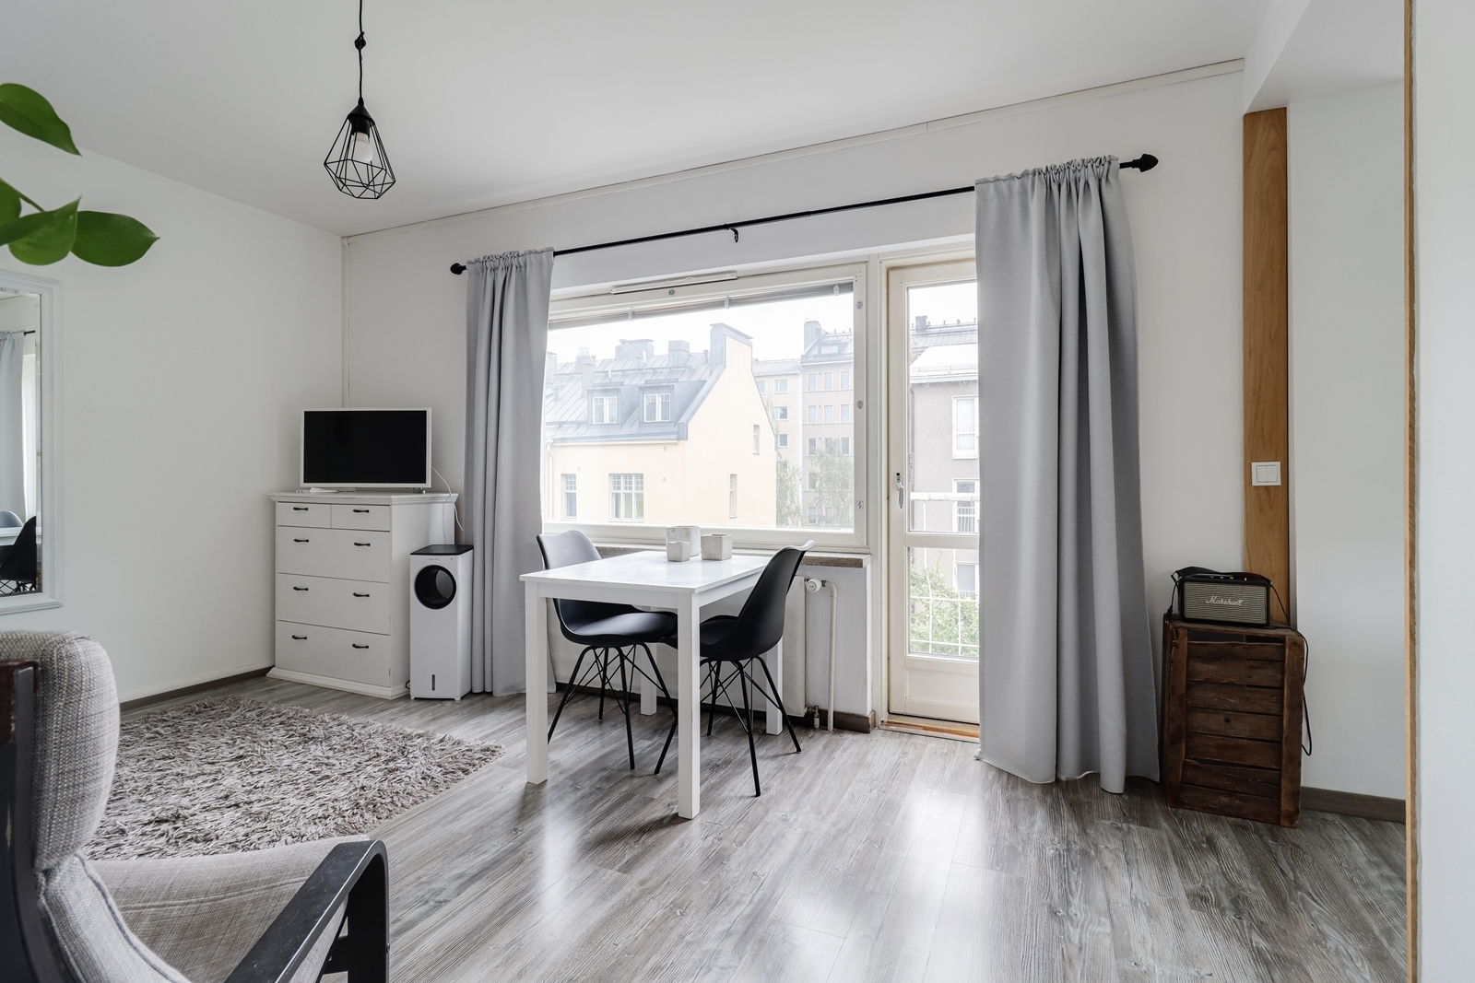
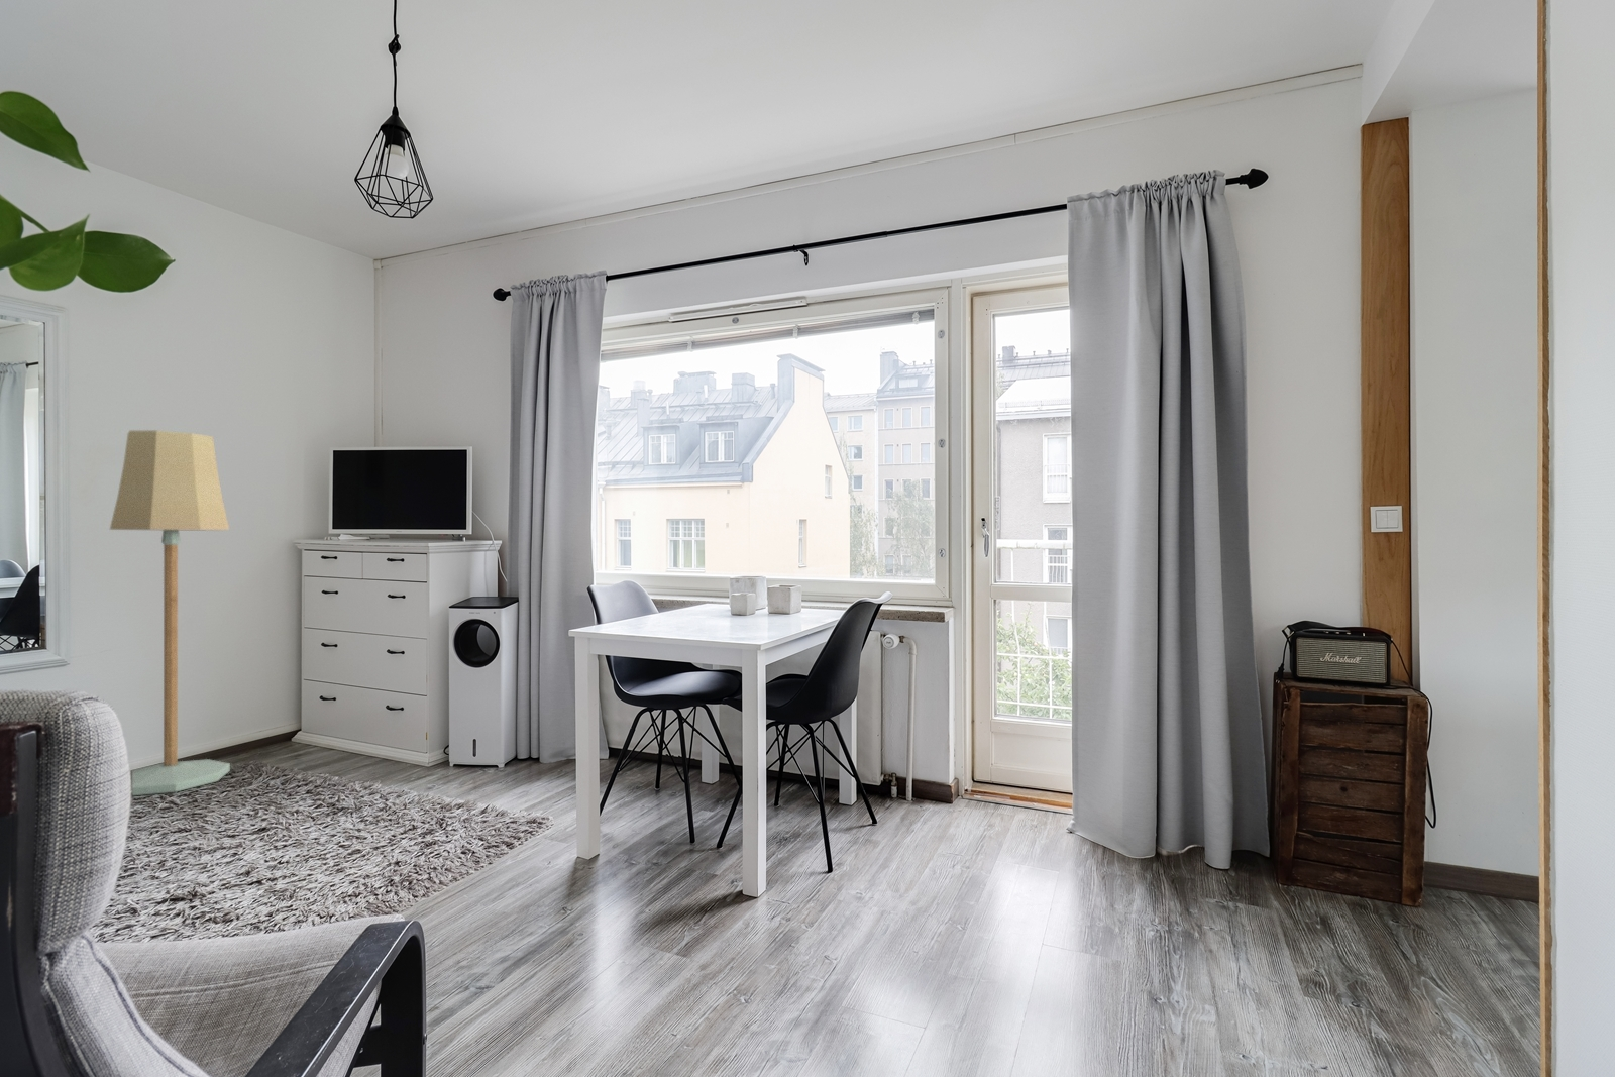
+ floor lamp [109,429,231,797]
